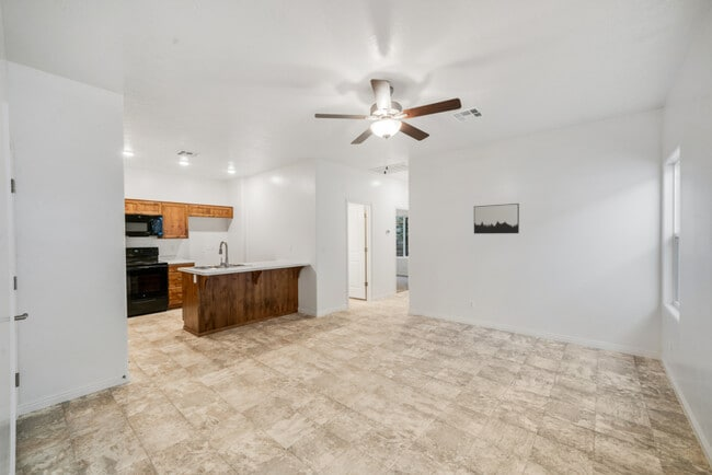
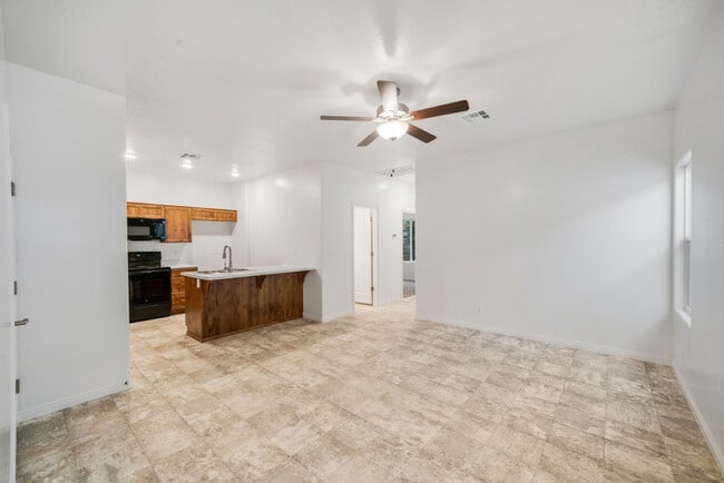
- wall art [473,202,520,235]
